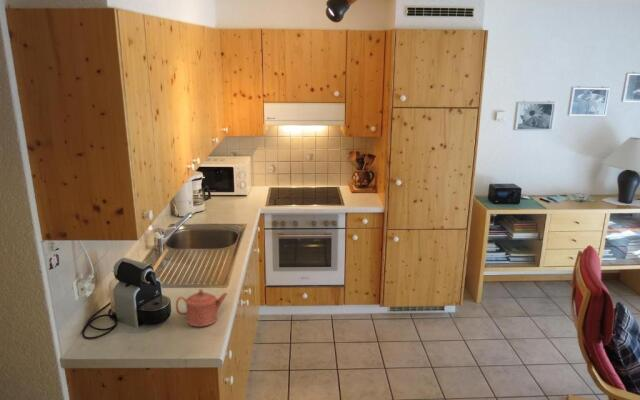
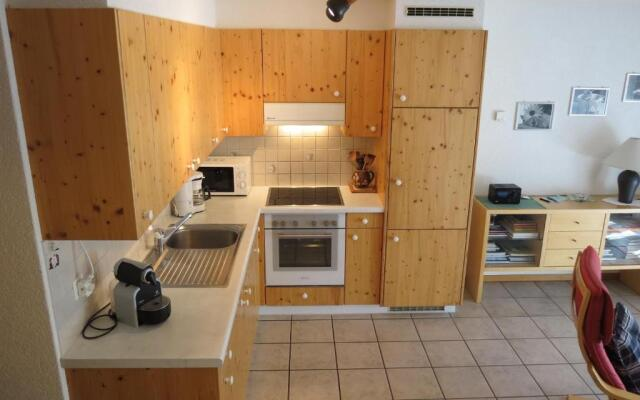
- teapot [175,288,228,327]
